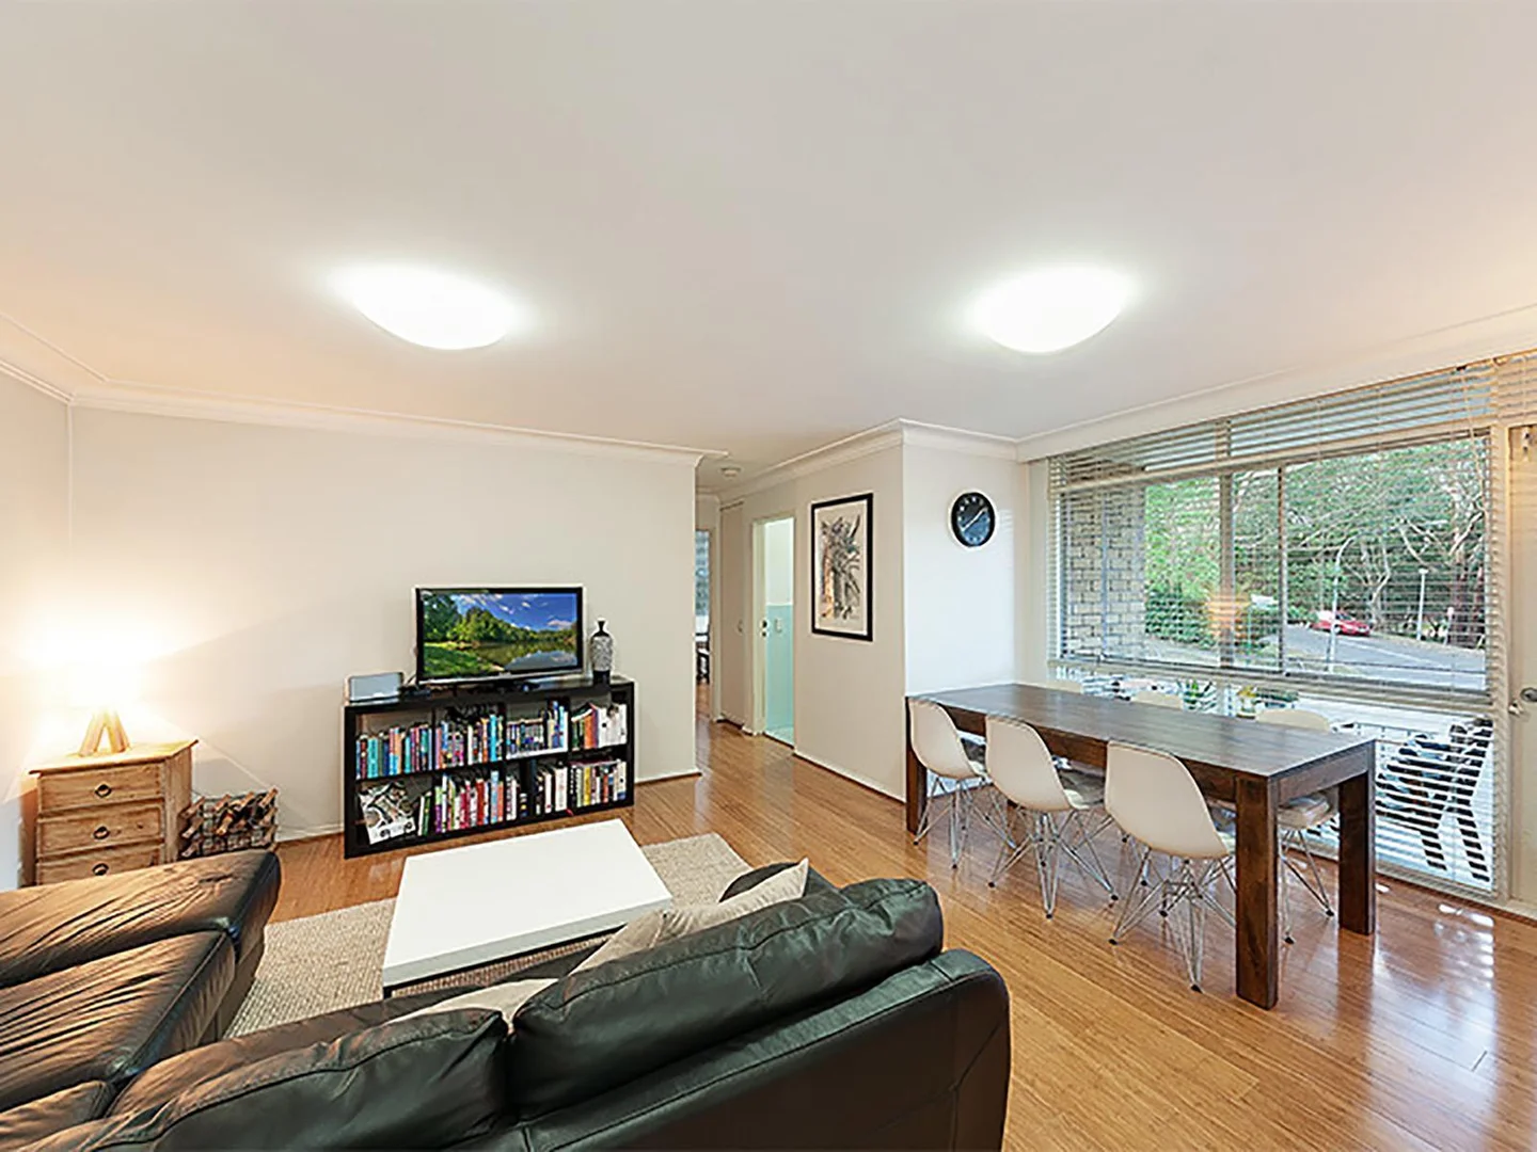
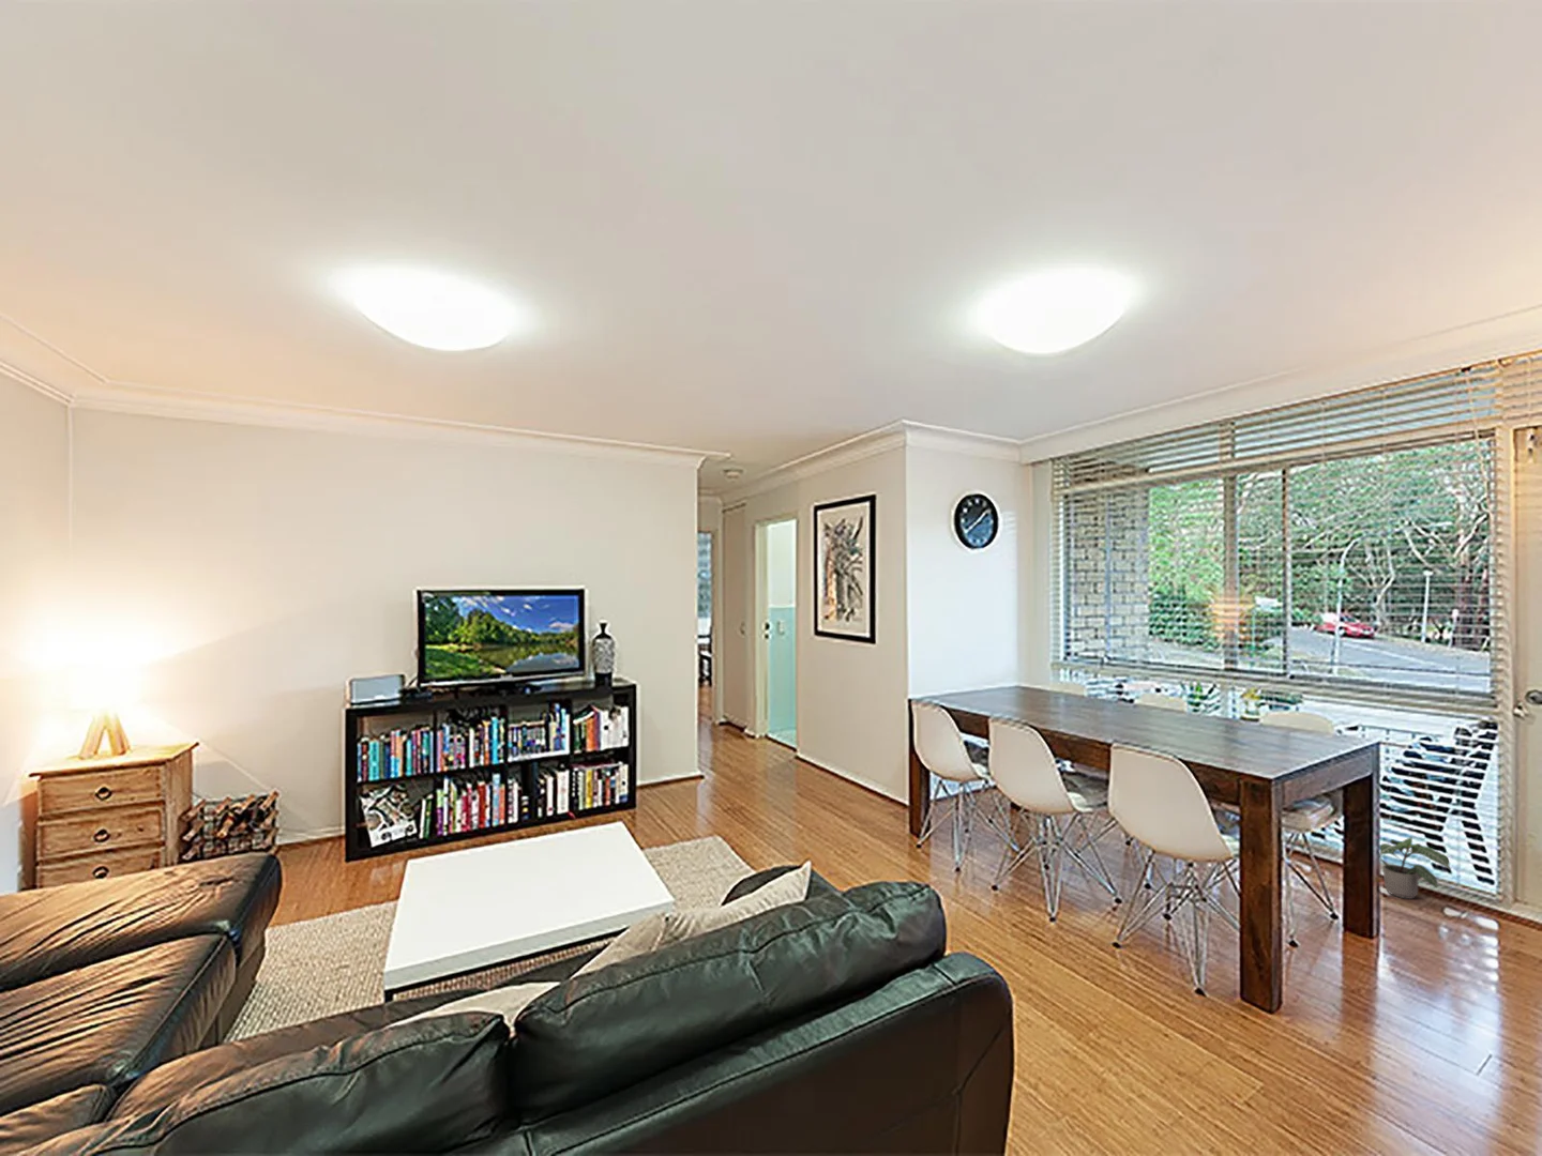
+ potted plant [1379,837,1451,900]
